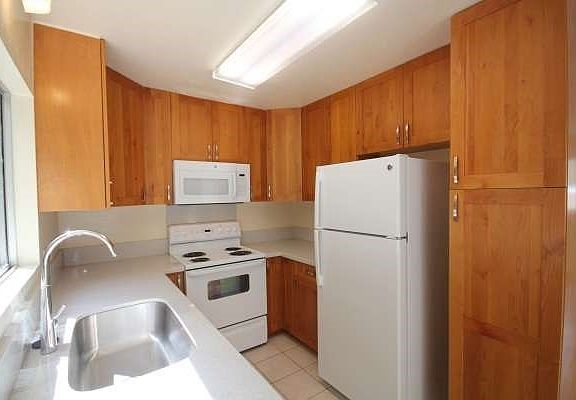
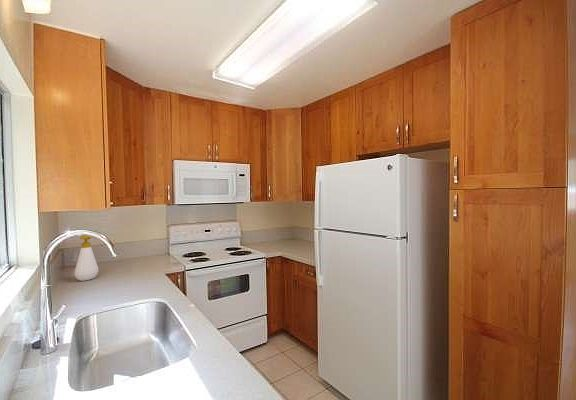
+ soap bottle [74,235,99,282]
